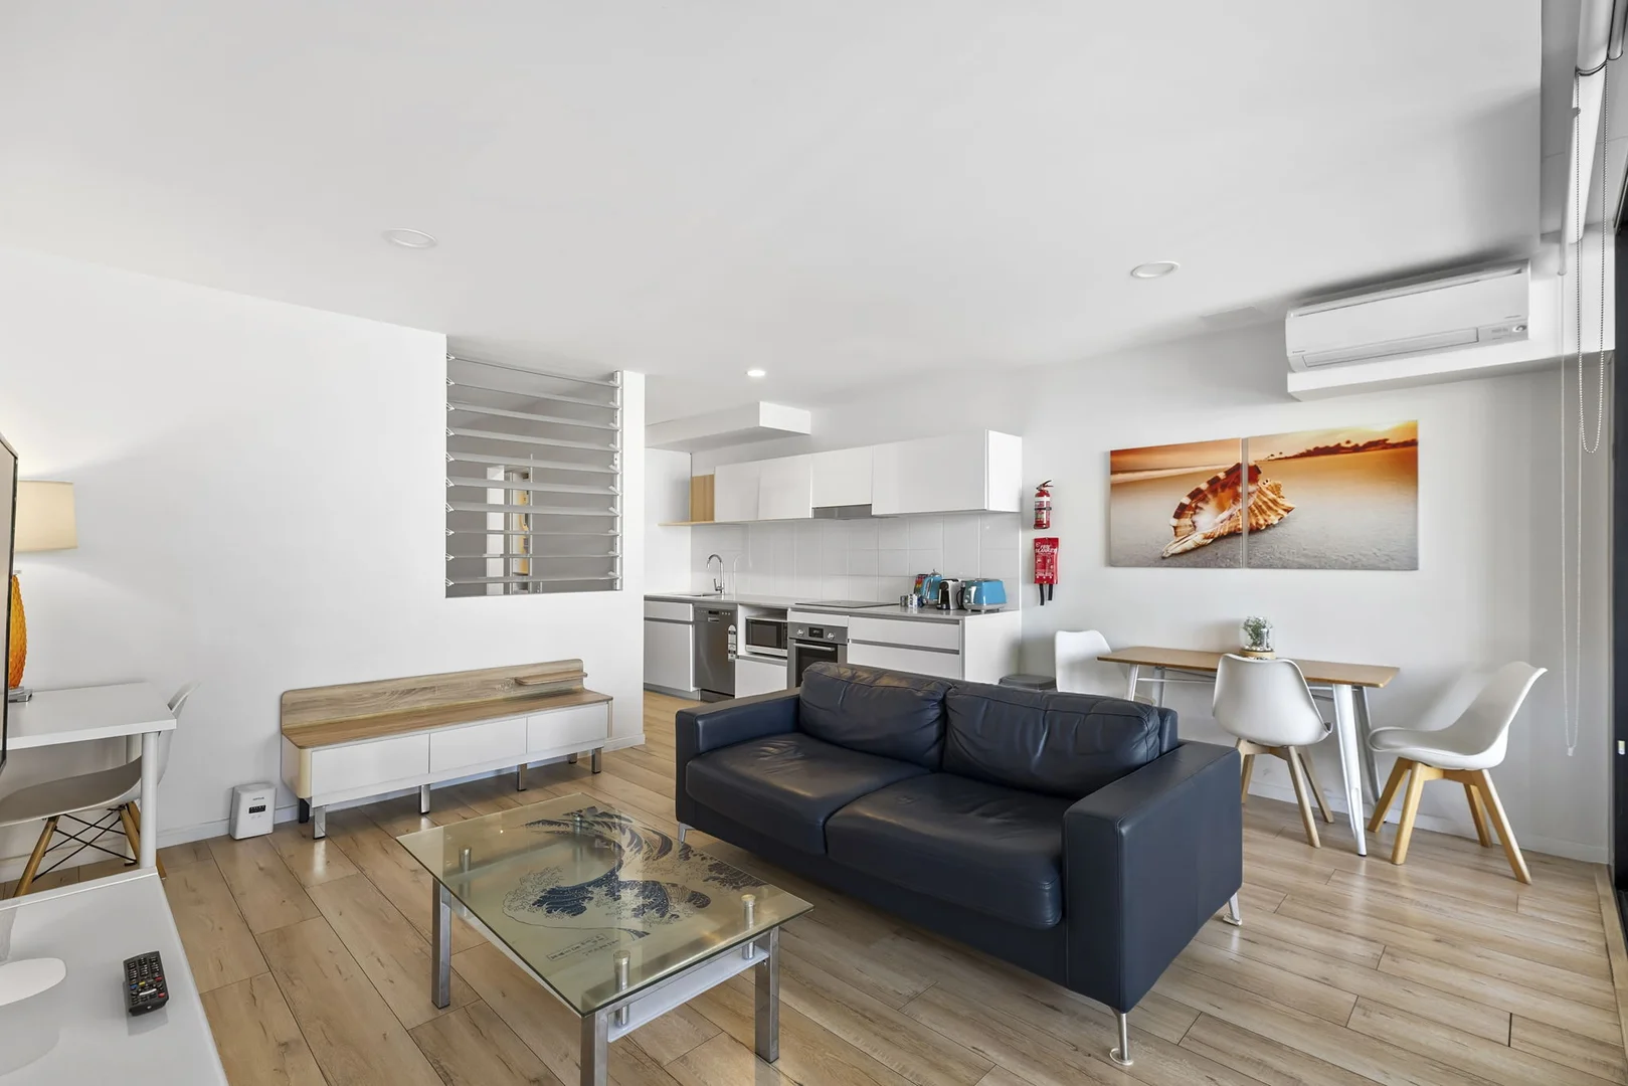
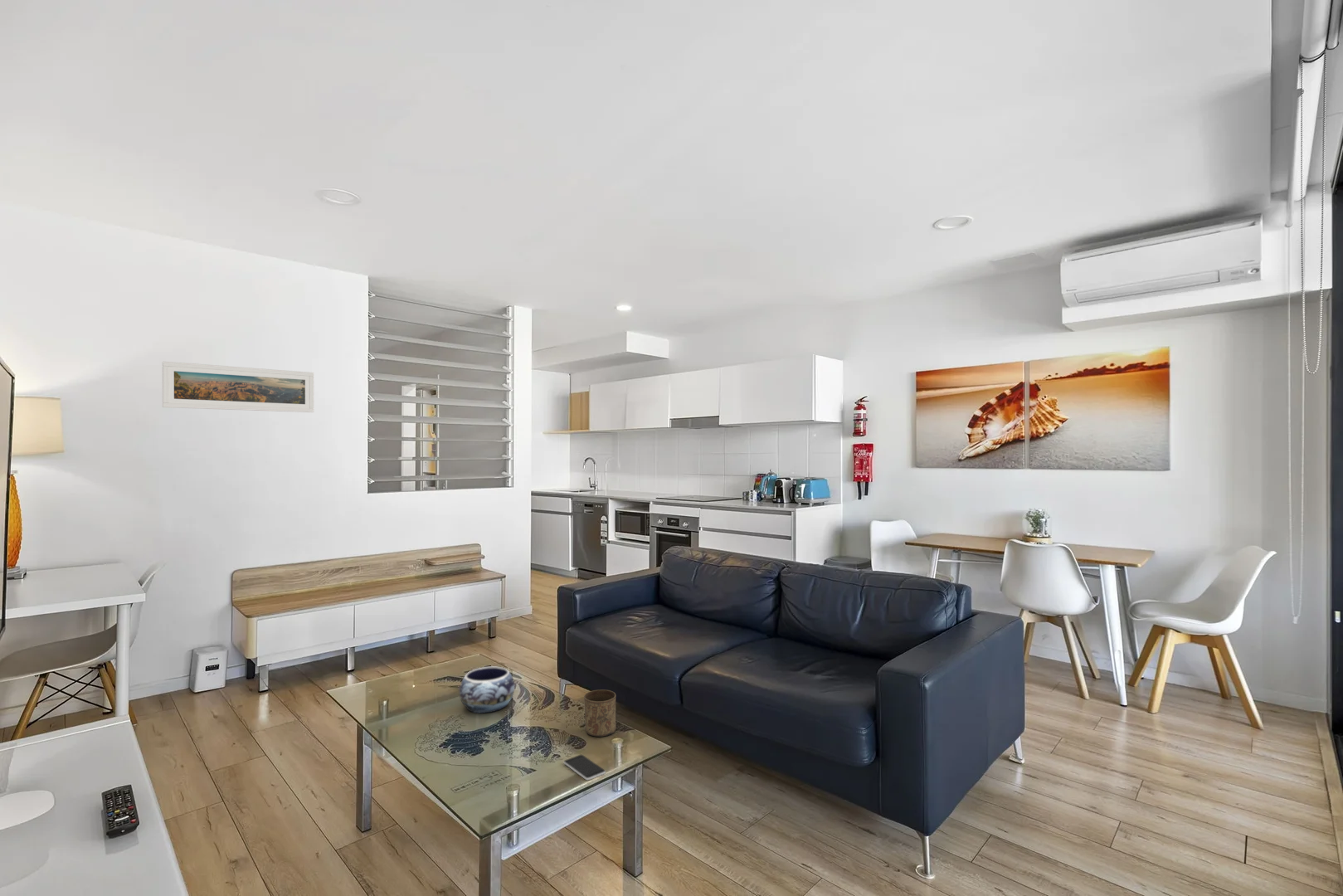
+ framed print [162,361,314,413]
+ cup [583,689,616,738]
+ smartphone [563,754,606,781]
+ decorative bowl [459,666,515,714]
